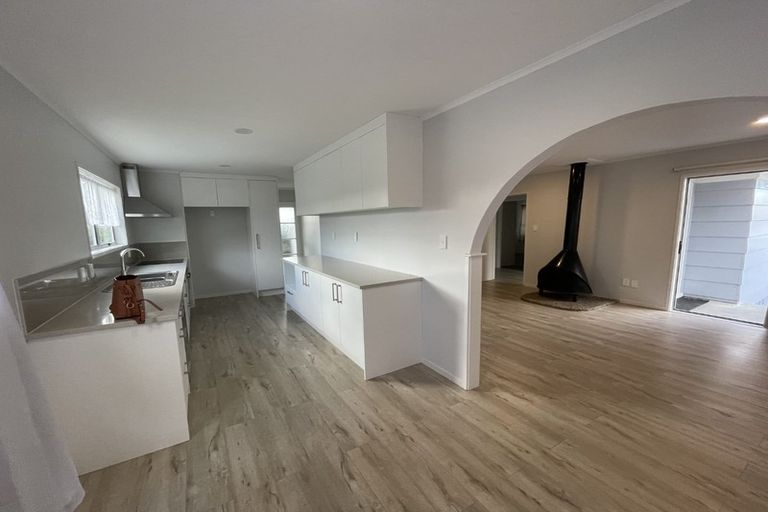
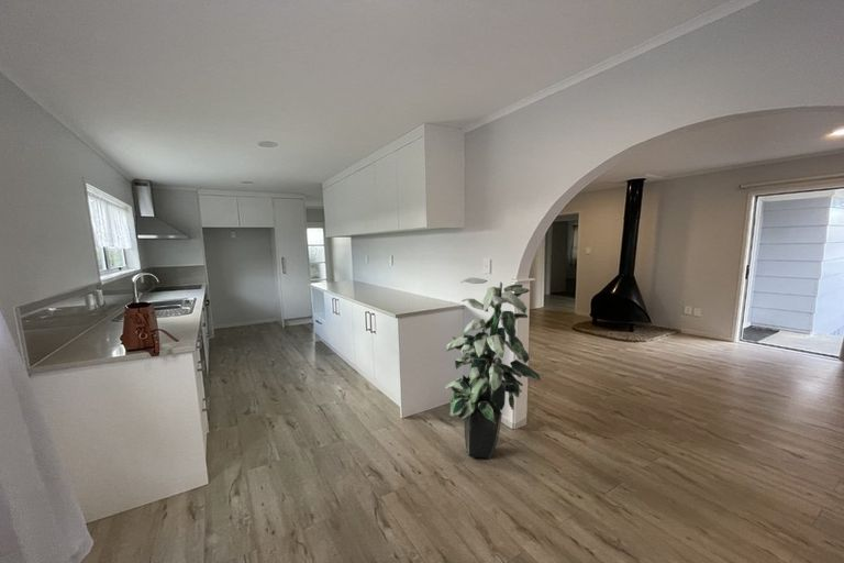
+ indoor plant [444,277,542,460]
